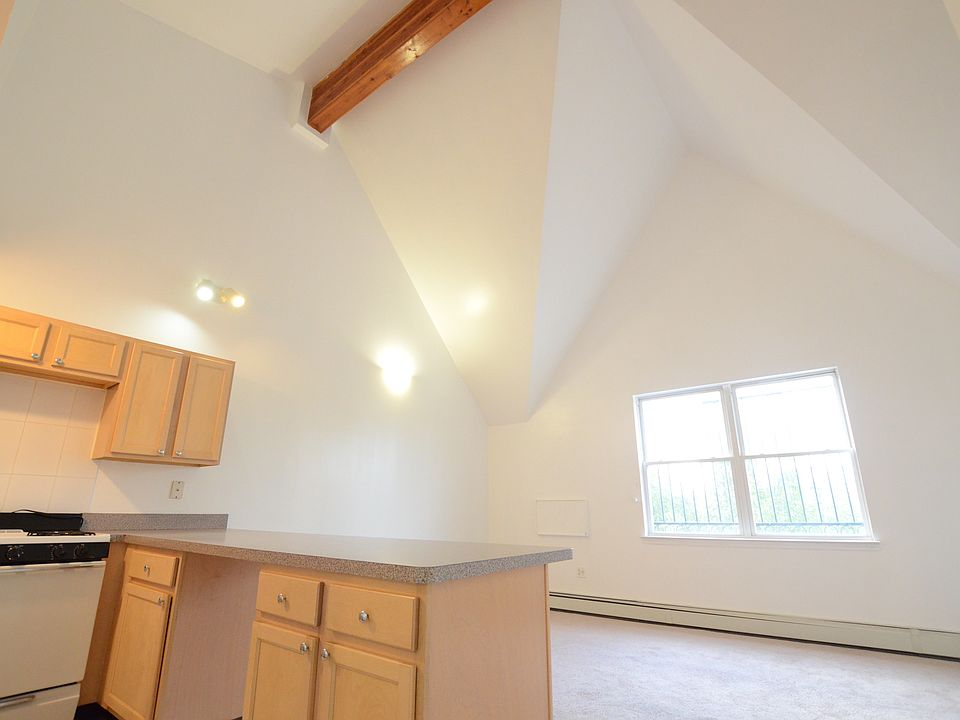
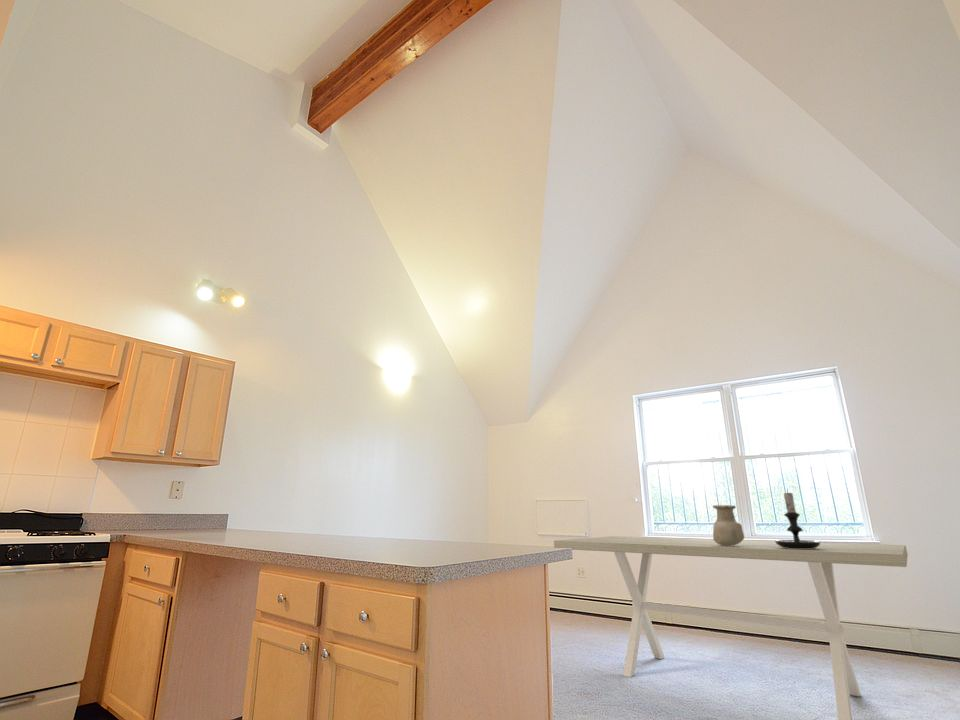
+ vase [712,504,745,546]
+ candle holder [774,488,821,549]
+ dining table [553,535,909,720]
